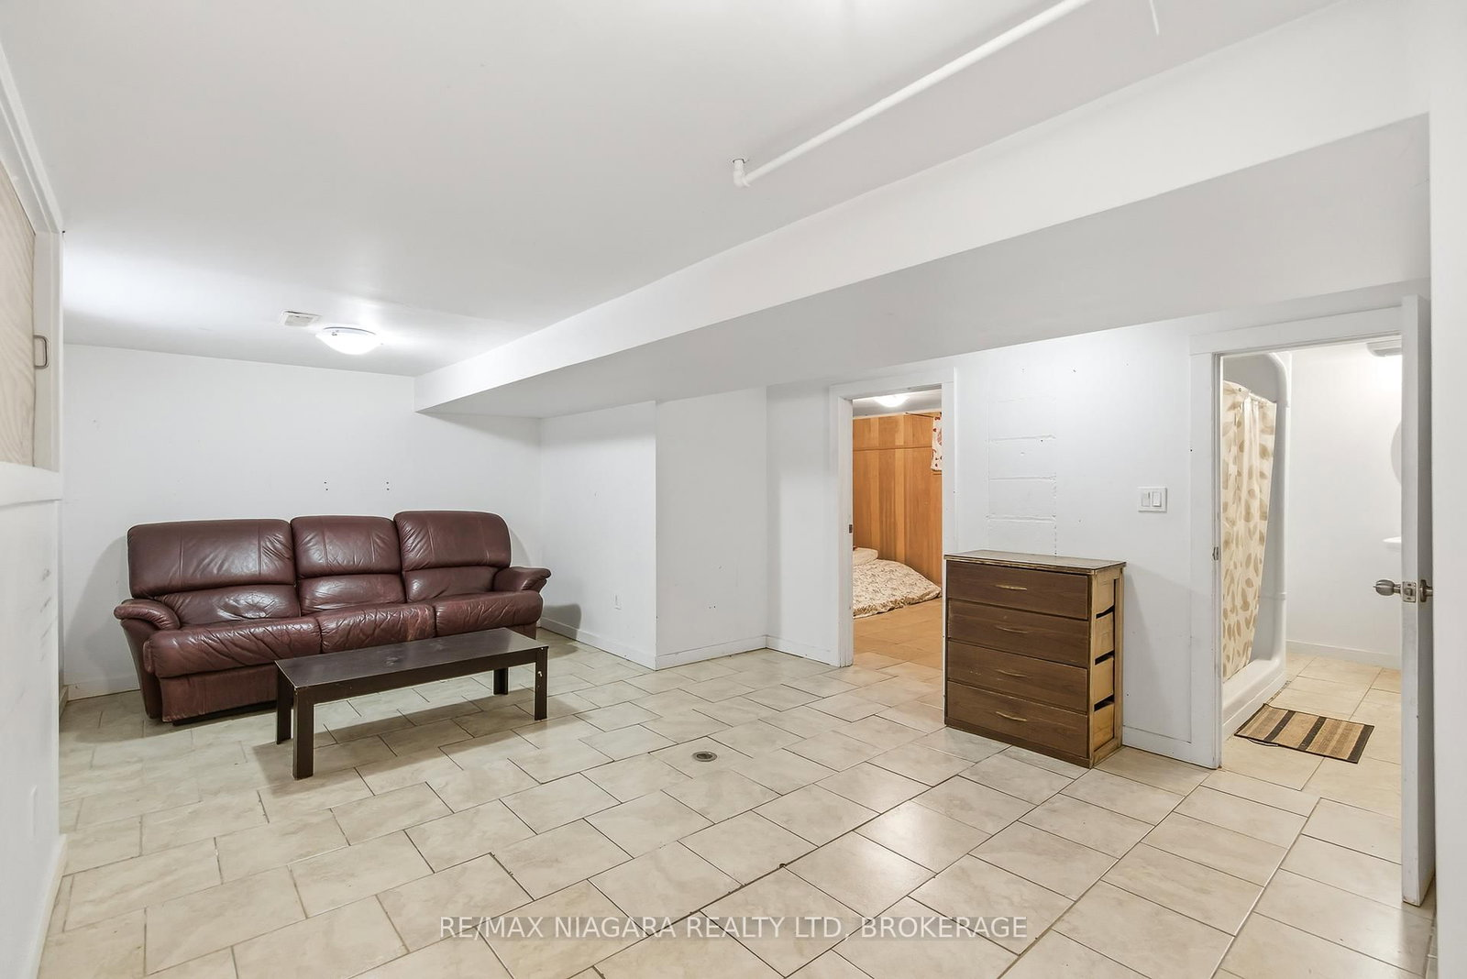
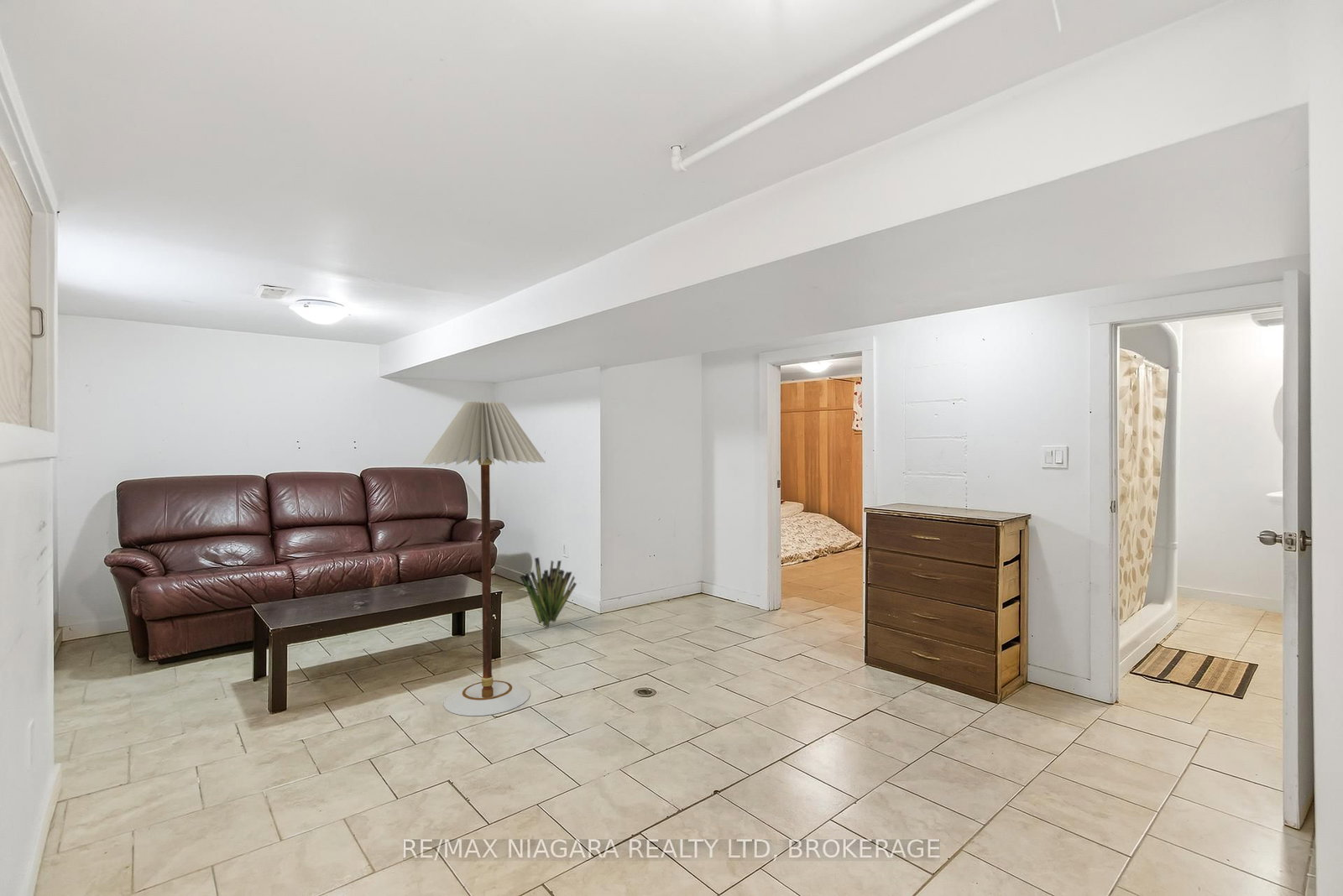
+ floor lamp [421,401,546,716]
+ decorative plant [520,556,577,628]
